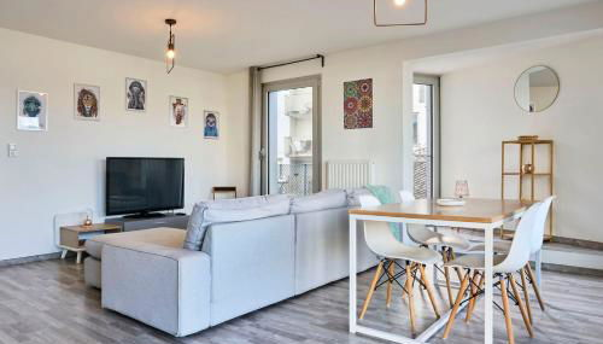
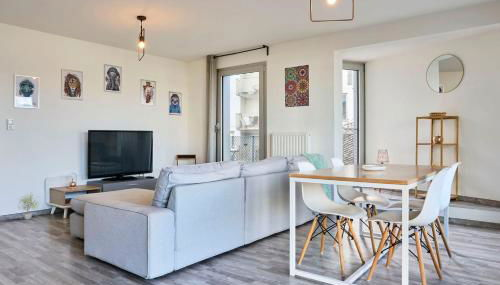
+ potted plant [15,193,41,220]
